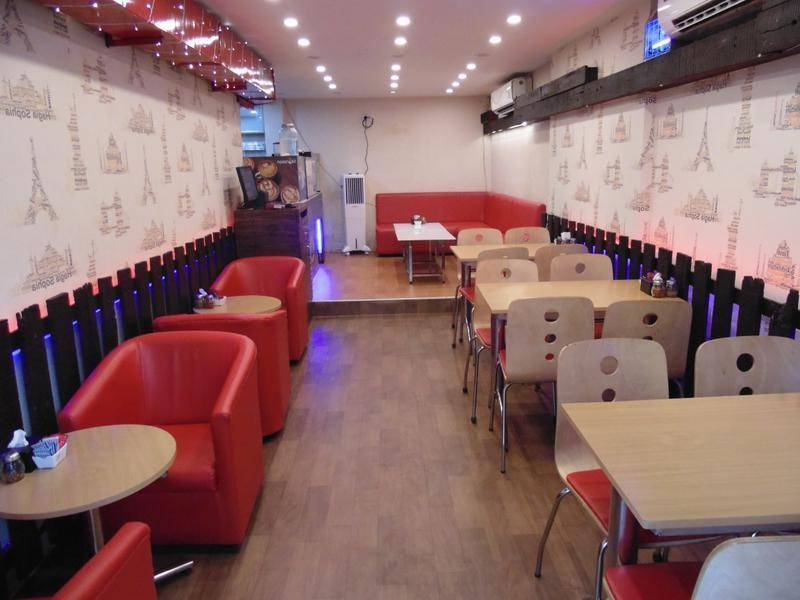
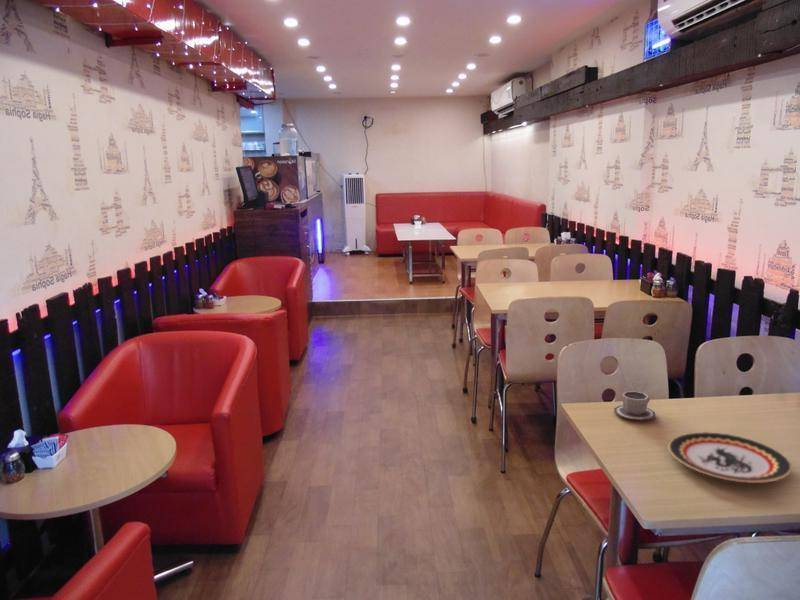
+ cup [613,390,657,421]
+ plate [667,431,793,484]
